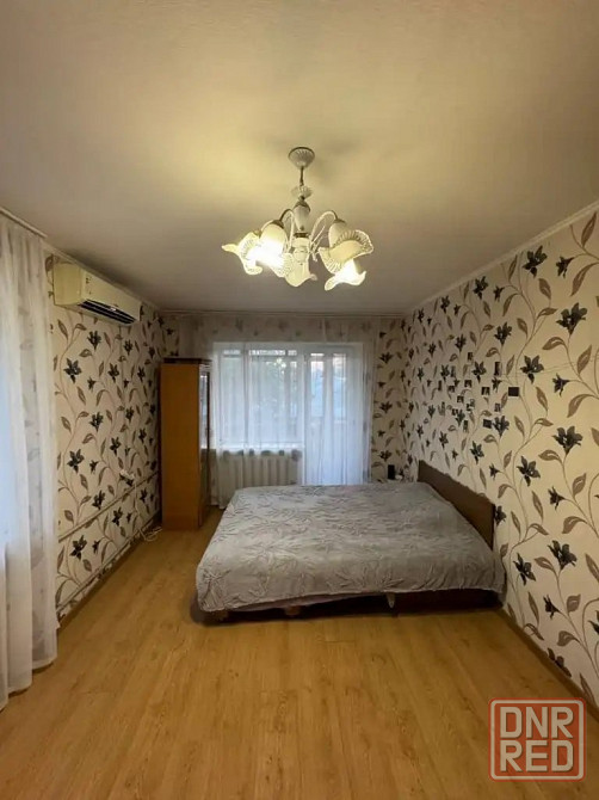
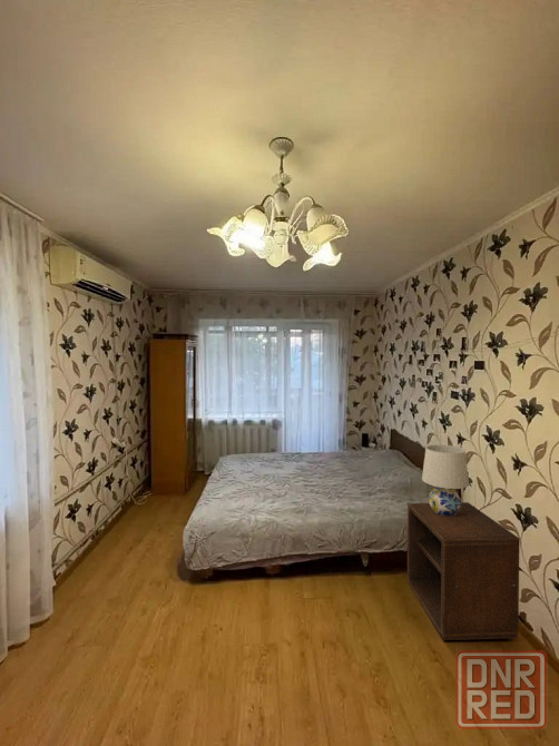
+ nightstand [406,501,521,641]
+ table lamp [421,444,470,516]
